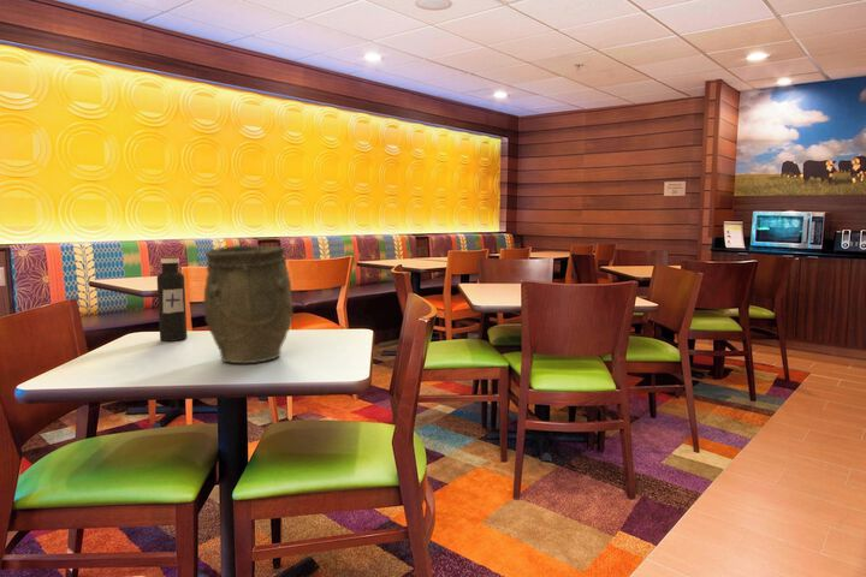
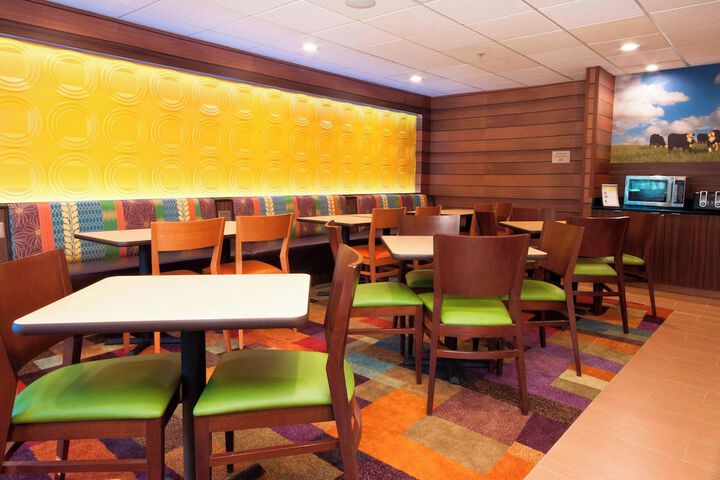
- vase [202,244,295,364]
- water bottle [156,255,188,343]
